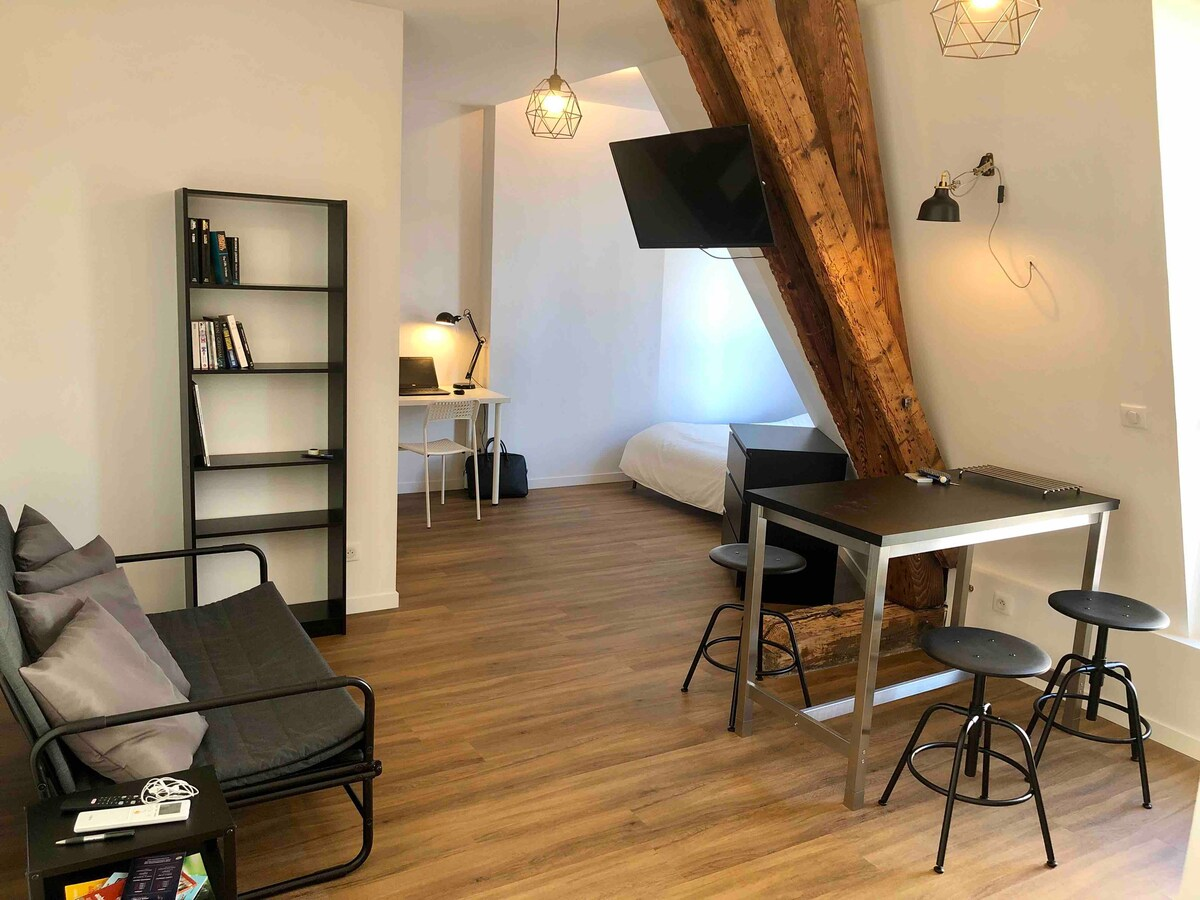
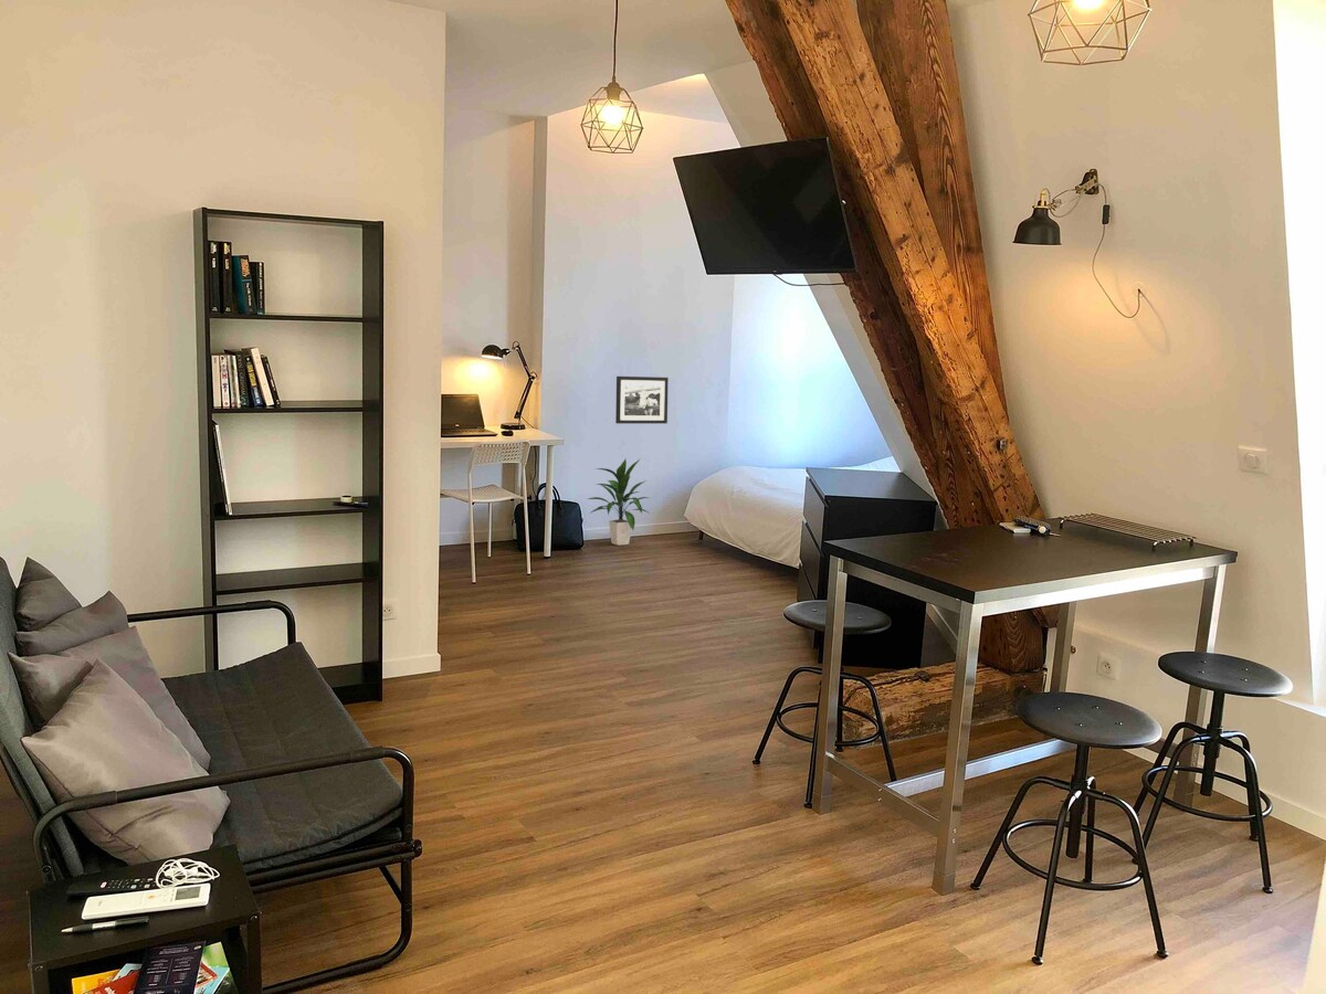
+ picture frame [614,376,670,424]
+ indoor plant [588,458,651,546]
